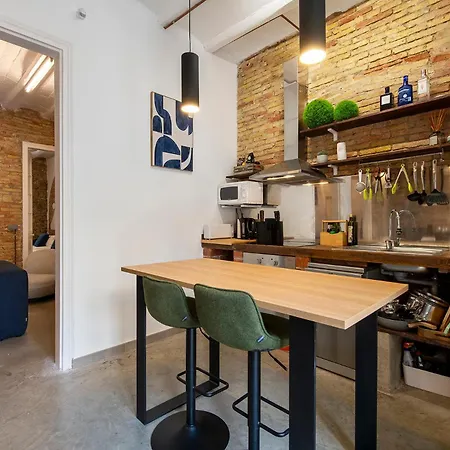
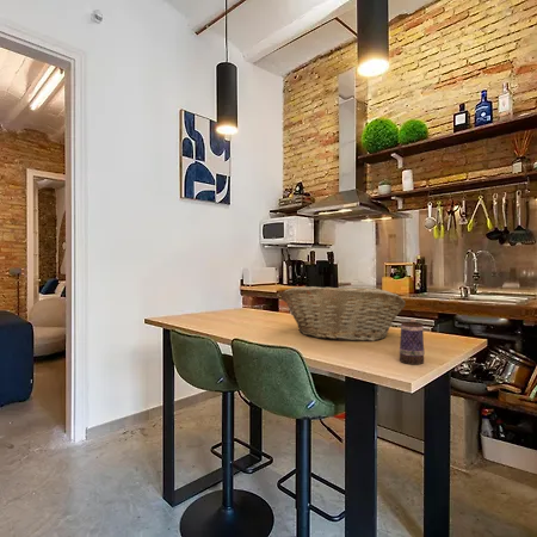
+ mug [399,319,426,365]
+ fruit basket [280,285,407,342]
